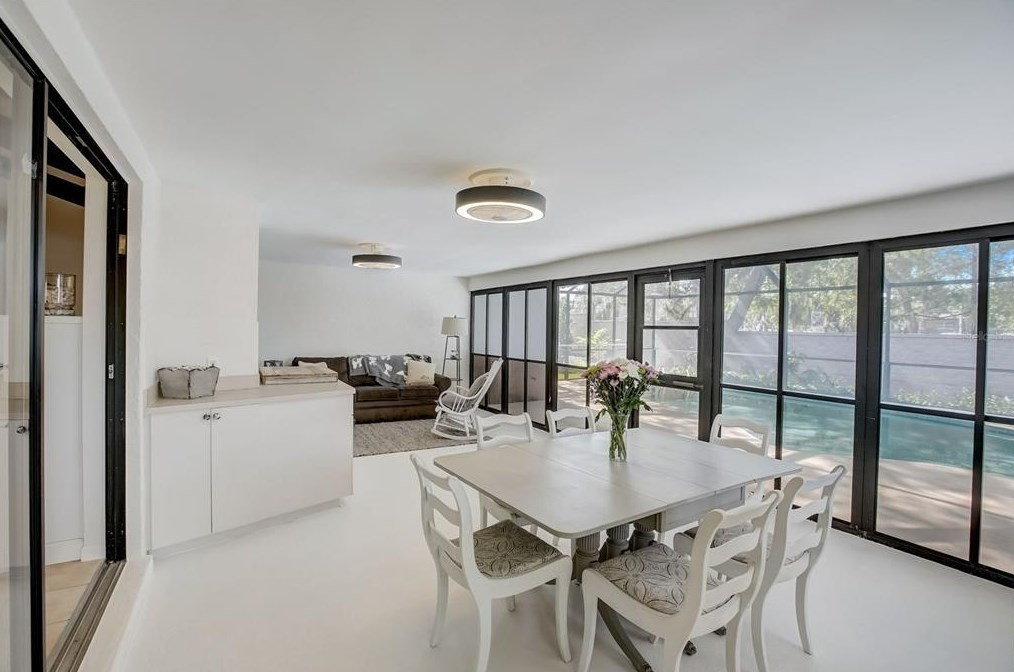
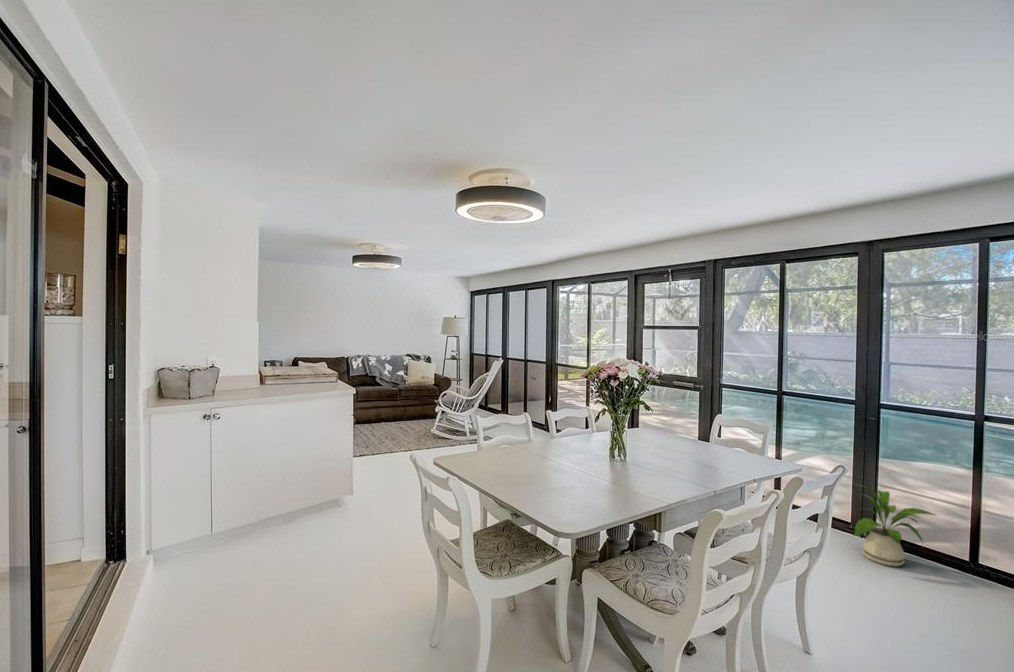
+ house plant [852,483,939,567]
